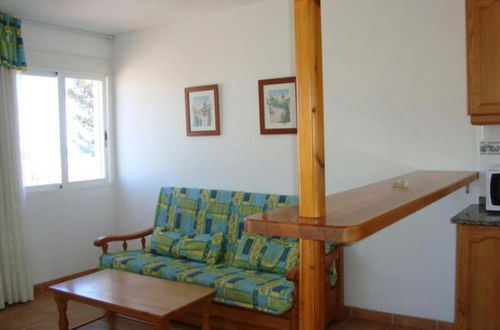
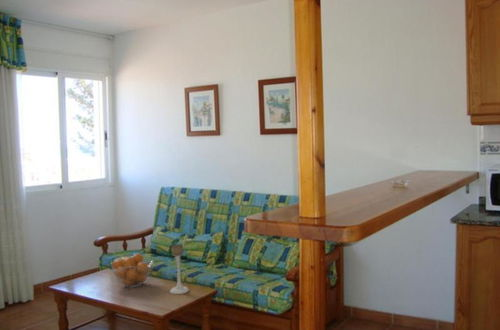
+ fruit basket [110,253,154,288]
+ candle holder [169,243,190,295]
